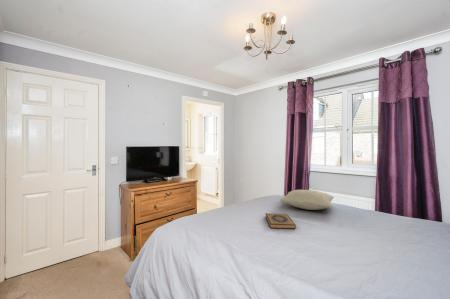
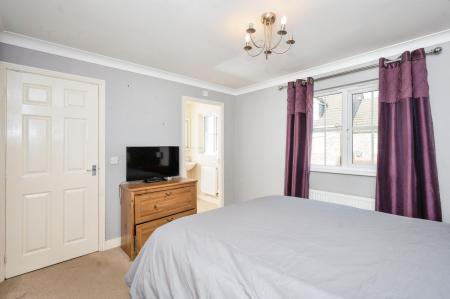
- hardback book [264,212,297,230]
- pillow [279,189,335,211]
